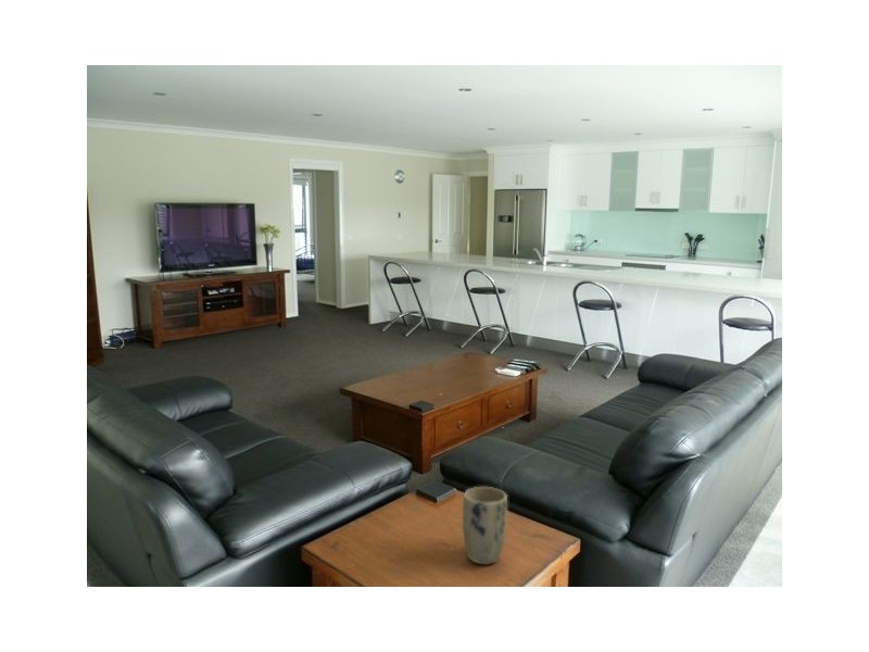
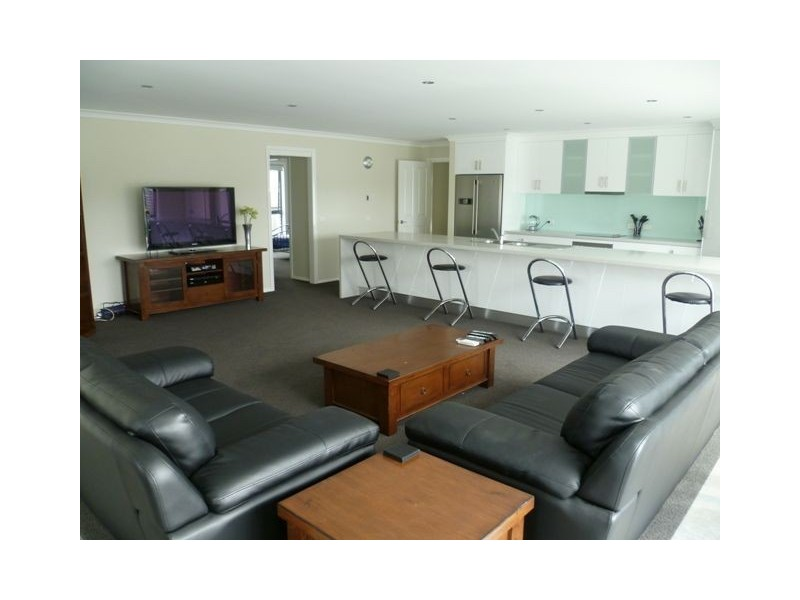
- plant pot [462,486,508,565]
